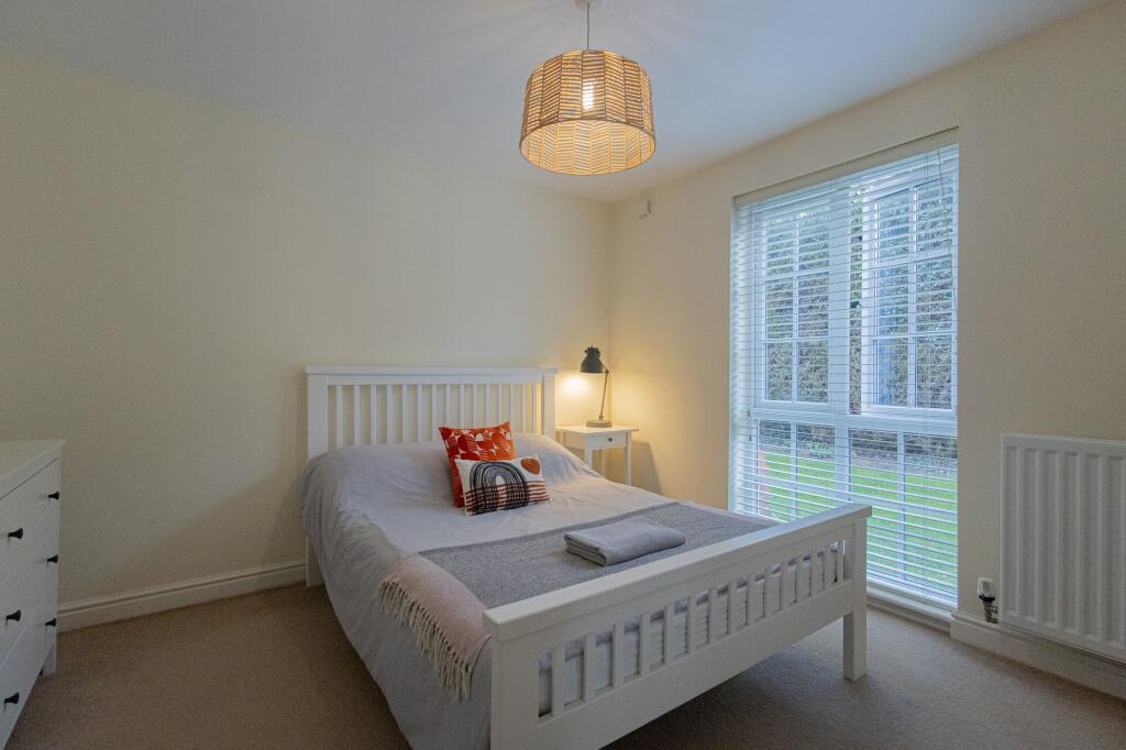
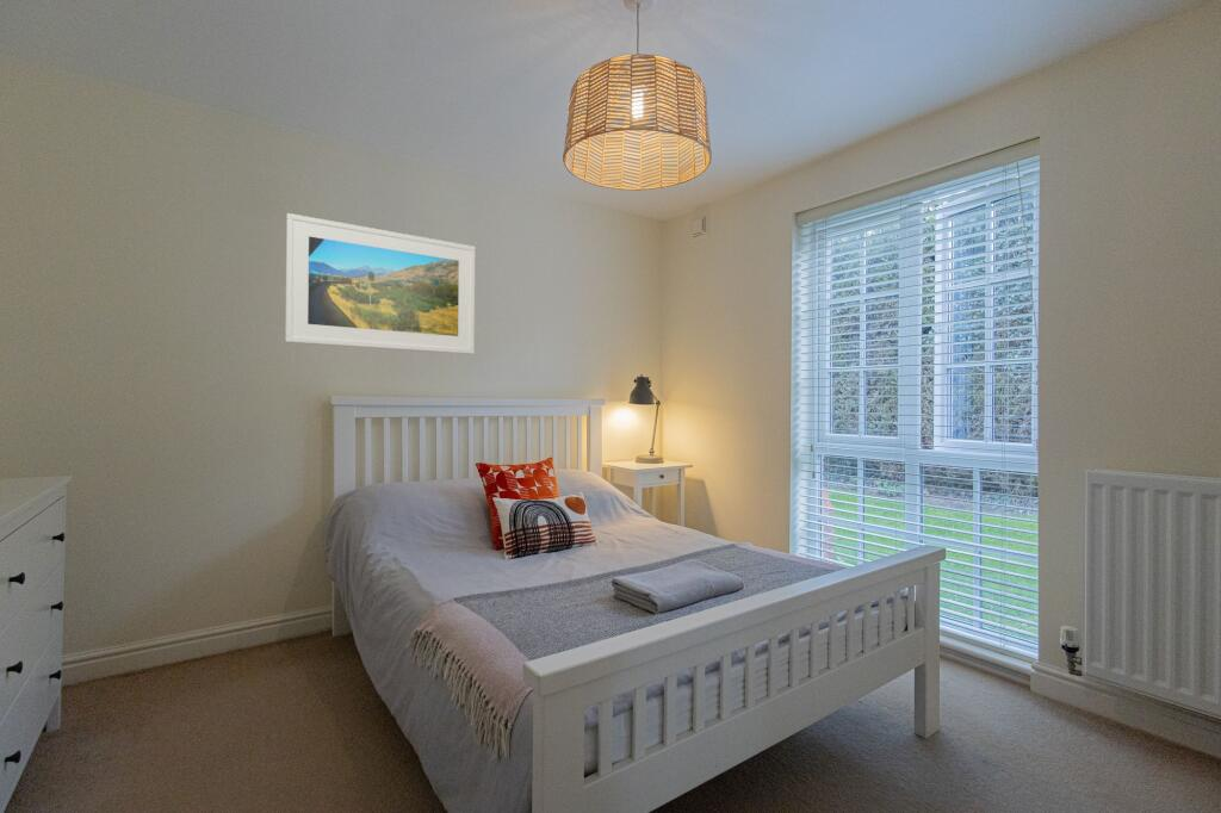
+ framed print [284,212,476,355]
